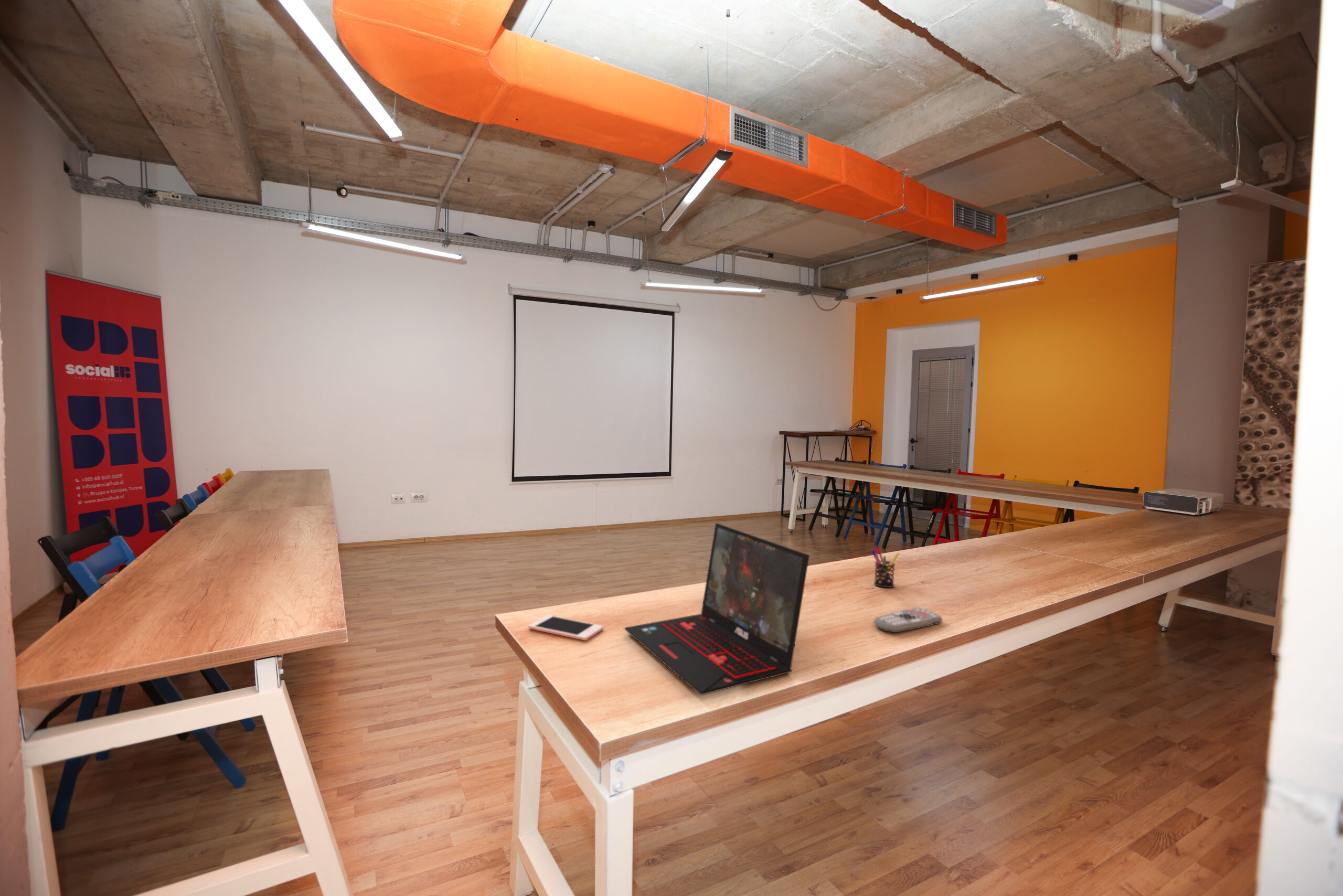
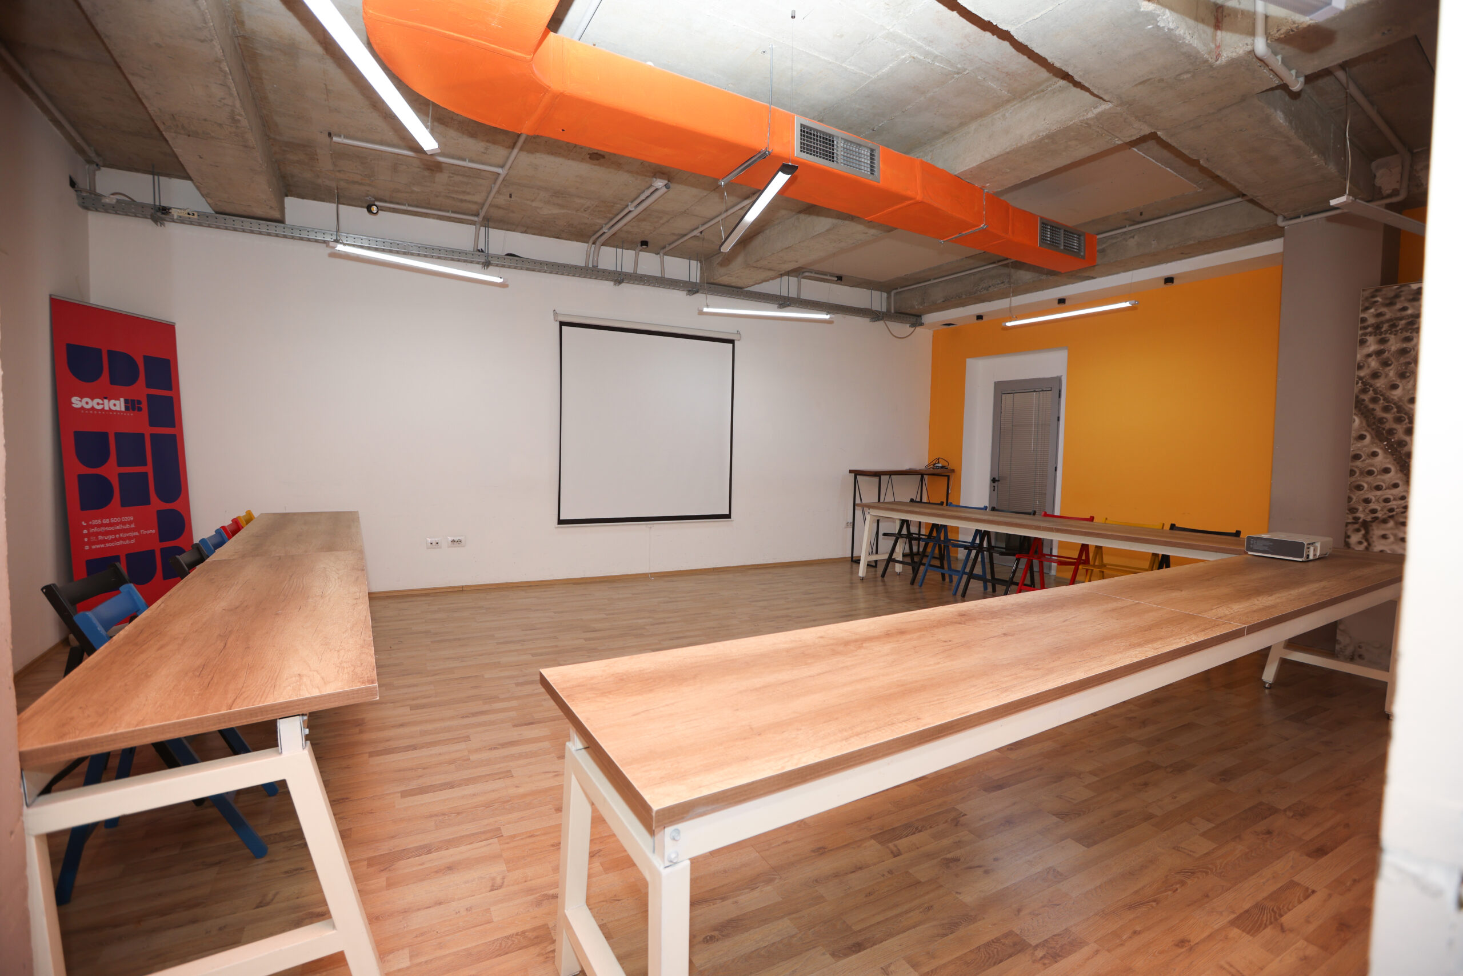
- cell phone [528,615,604,641]
- remote control [873,607,943,633]
- pen holder [871,546,900,588]
- laptop [624,522,810,696]
